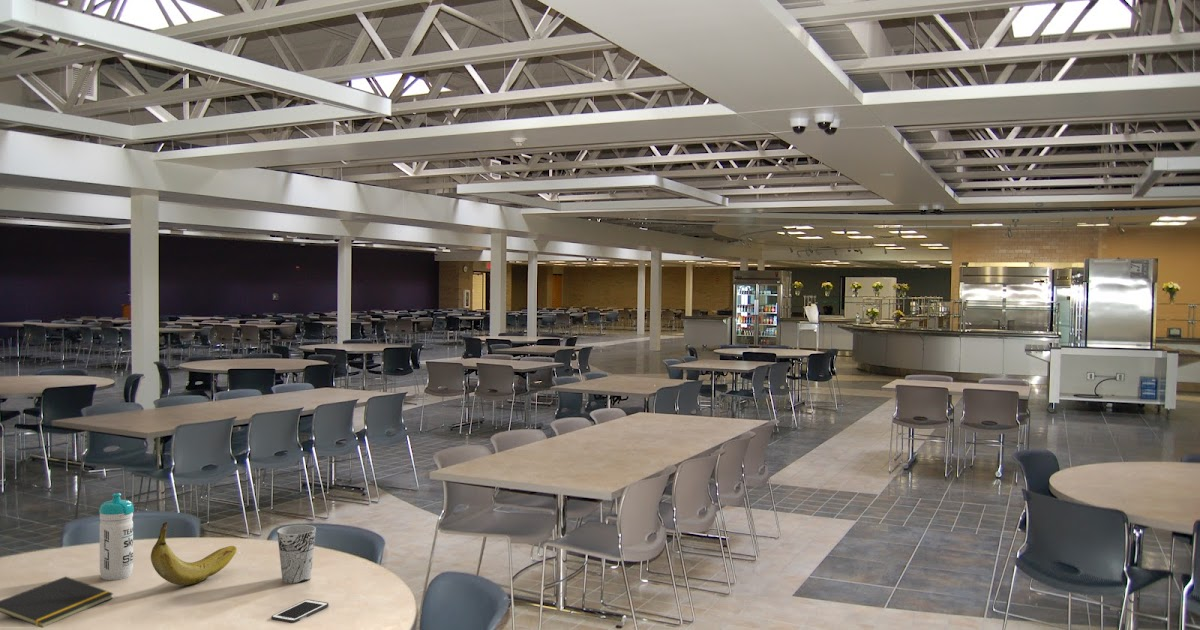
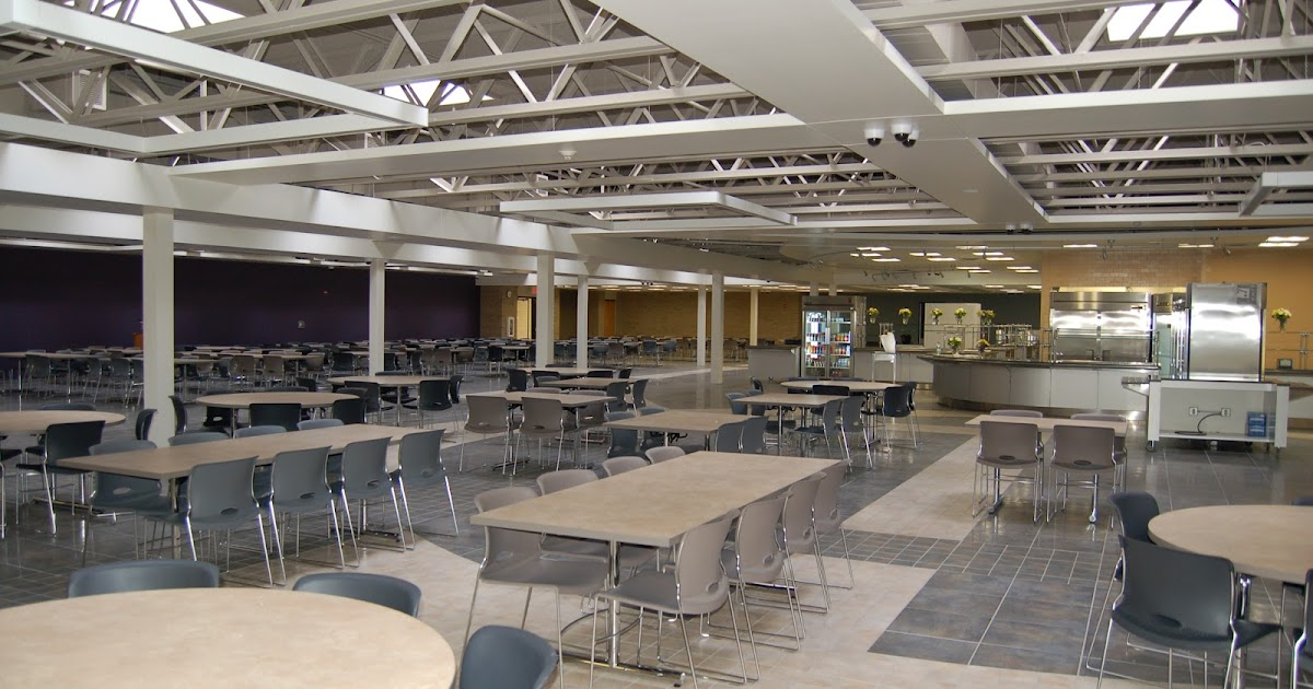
- banana [150,522,238,586]
- cup [276,524,317,585]
- notepad [0,576,115,629]
- water bottle [98,492,135,581]
- cell phone [270,599,330,624]
